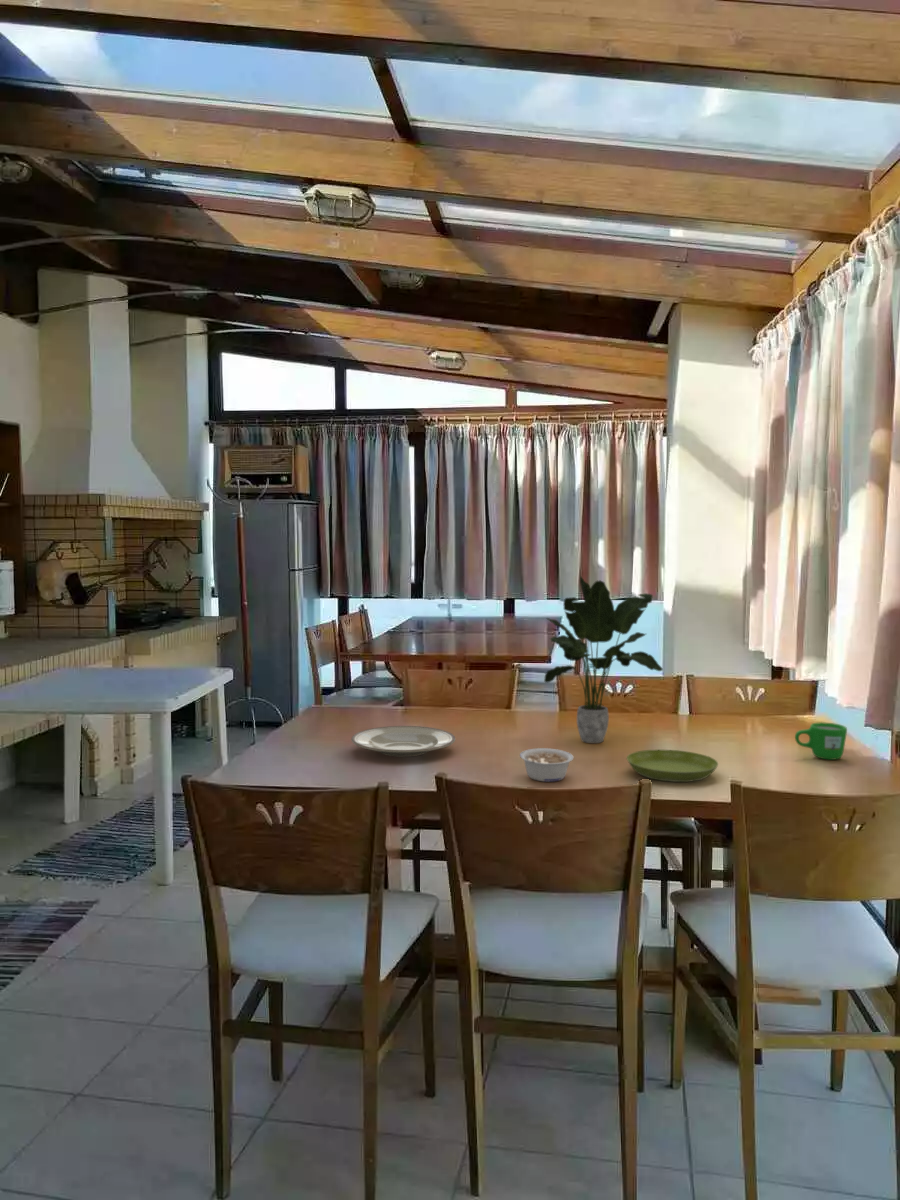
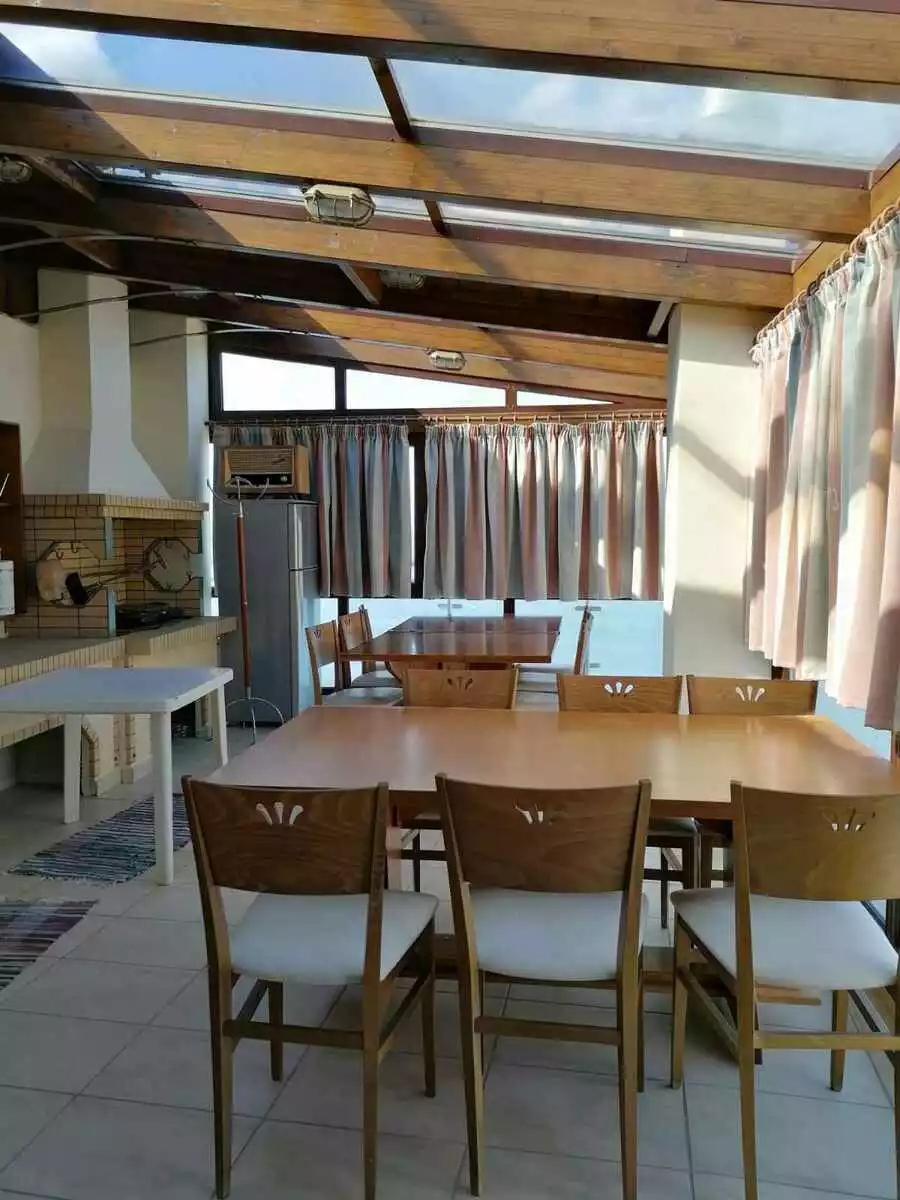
- plate [350,725,456,758]
- mug [794,721,848,761]
- potted plant [543,575,664,744]
- legume [519,747,575,783]
- saucer [626,749,719,783]
